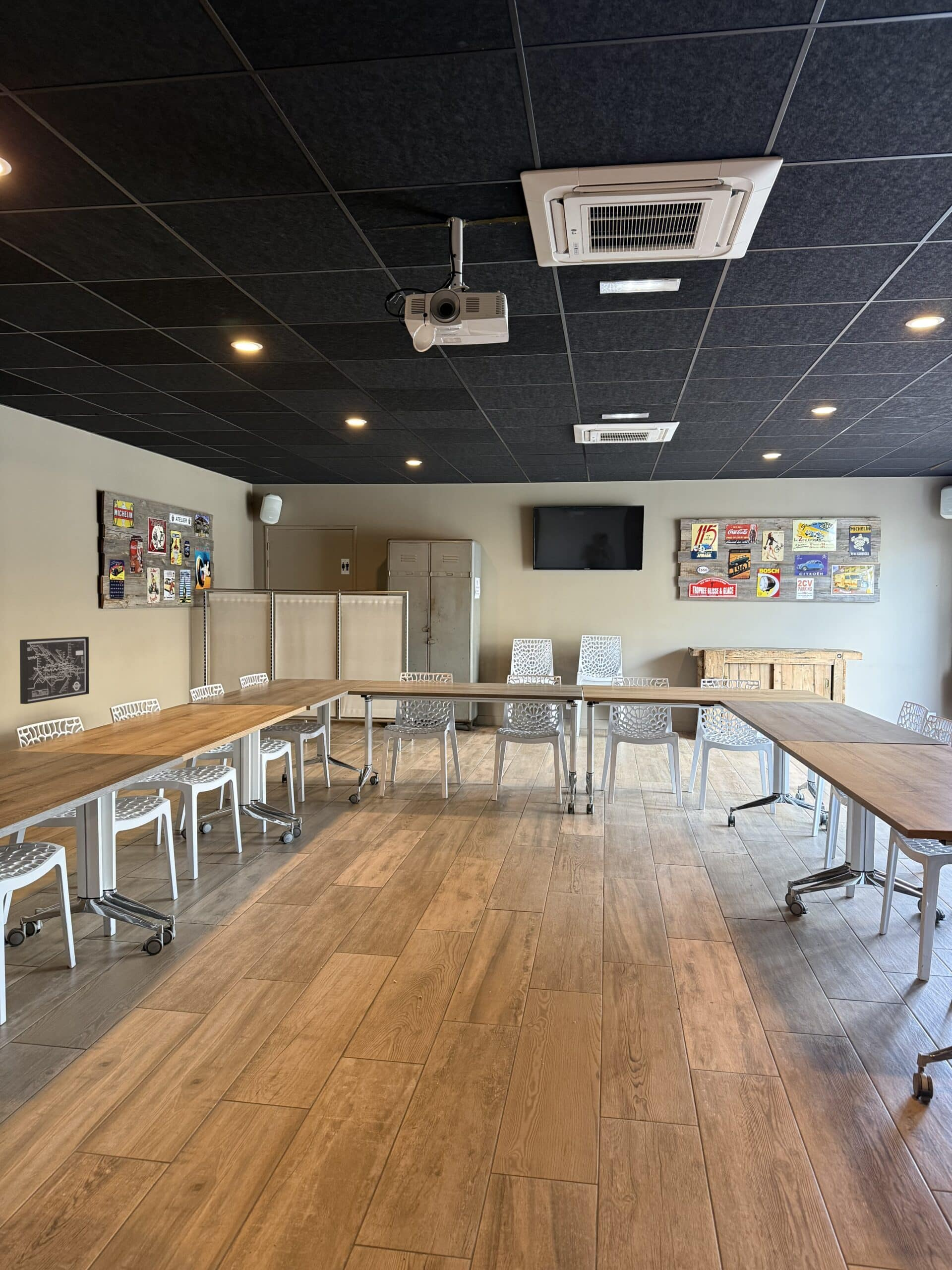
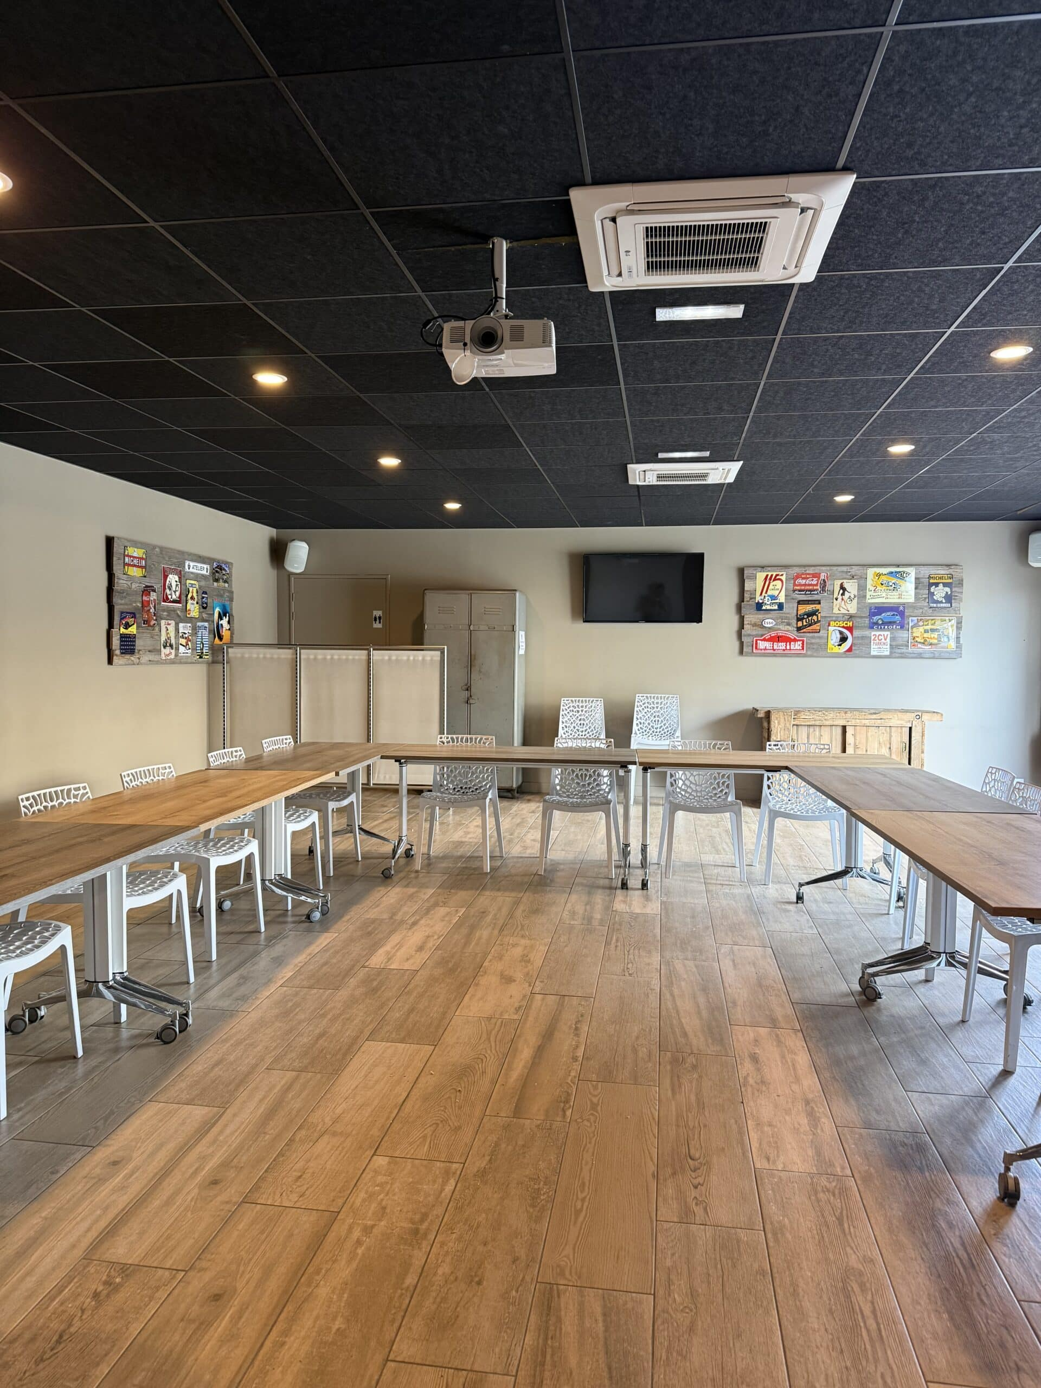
- wall art [19,636,90,704]
